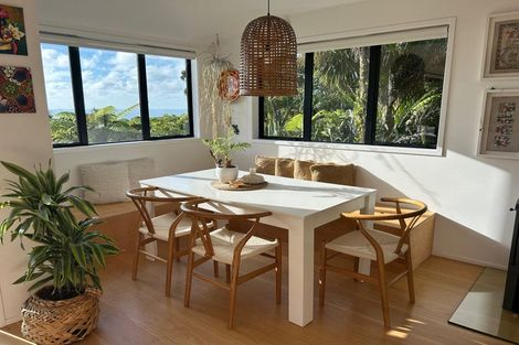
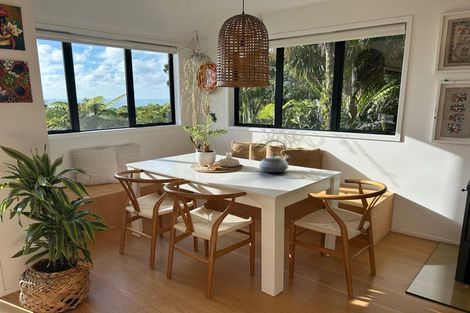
+ teapot [258,139,291,173]
